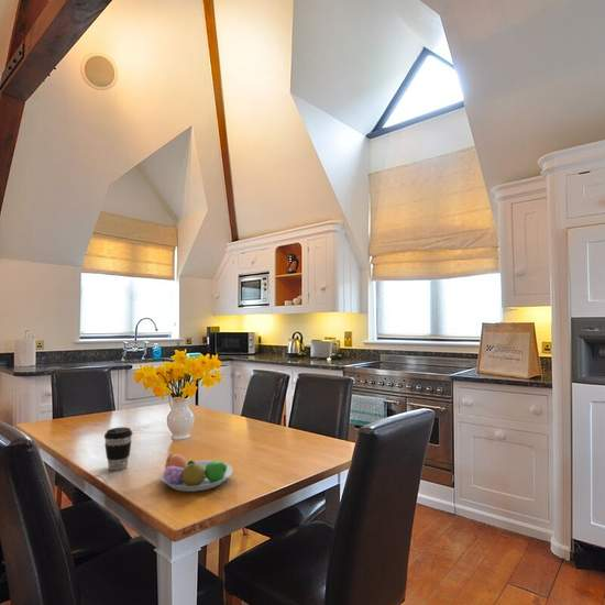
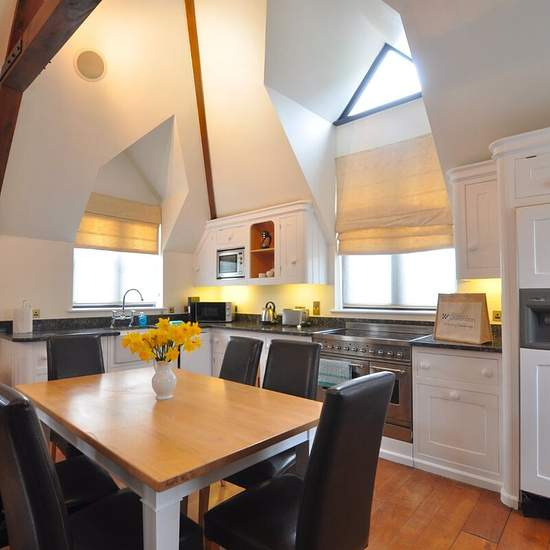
- coffee cup [103,427,133,471]
- fruit bowl [160,453,233,493]
